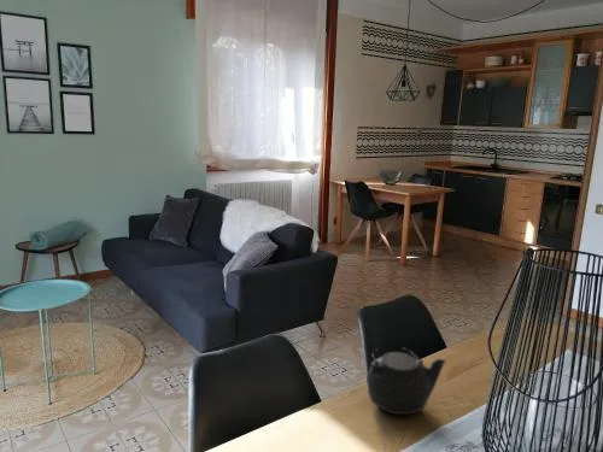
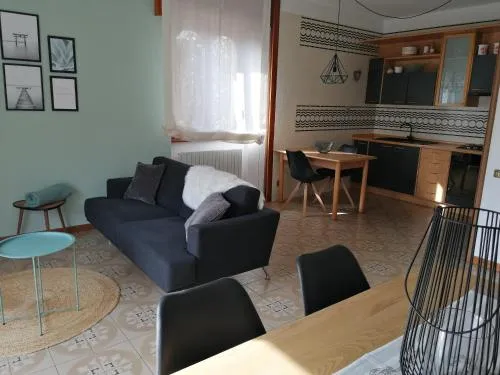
- teapot [365,347,449,416]
